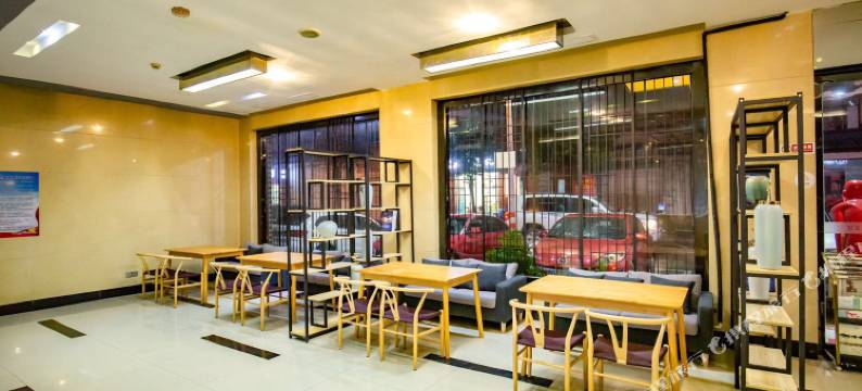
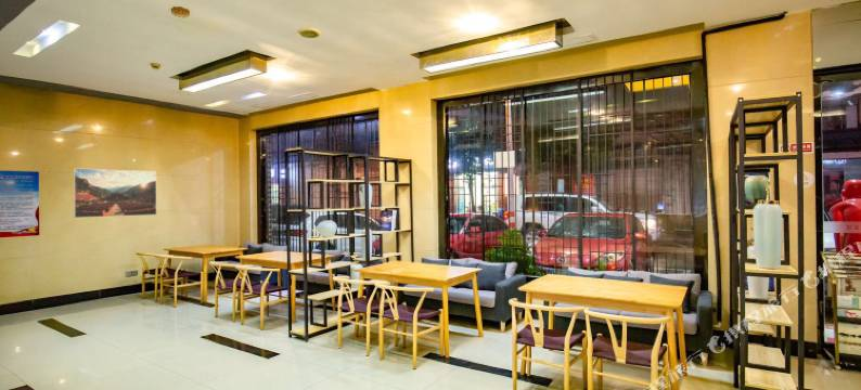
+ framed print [73,167,157,219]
